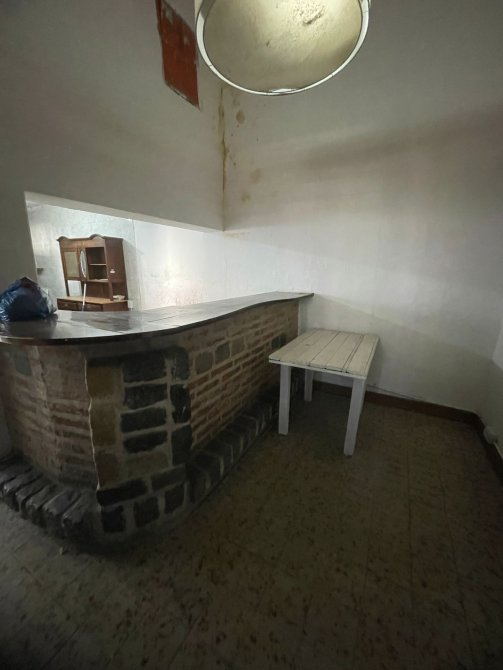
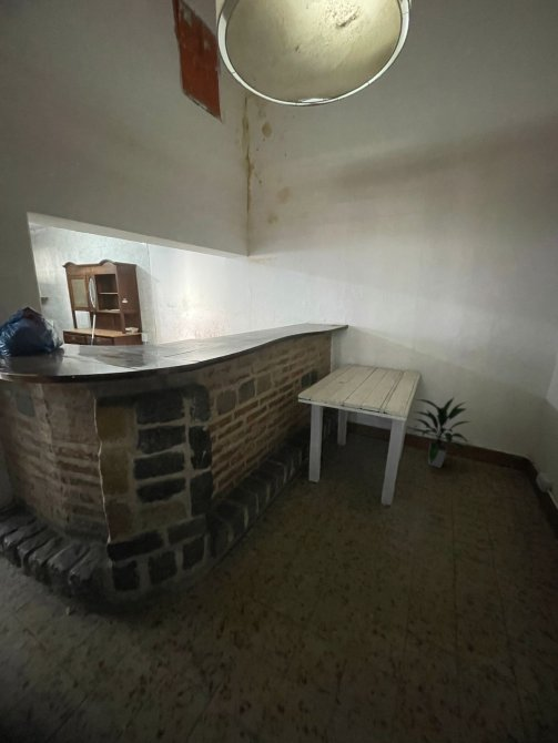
+ indoor plant [412,397,471,469]
